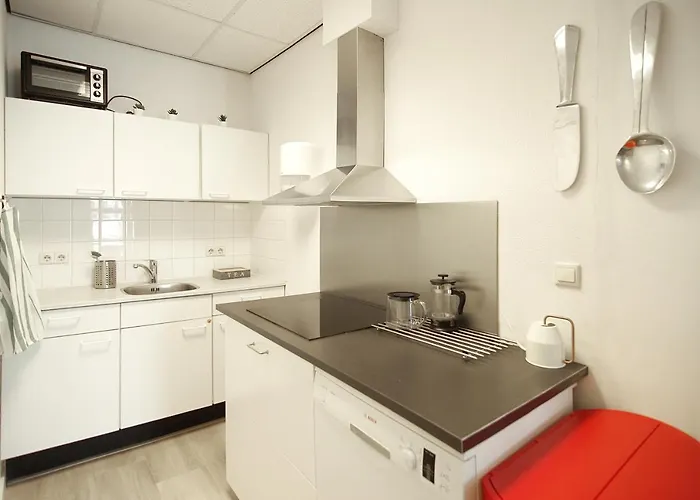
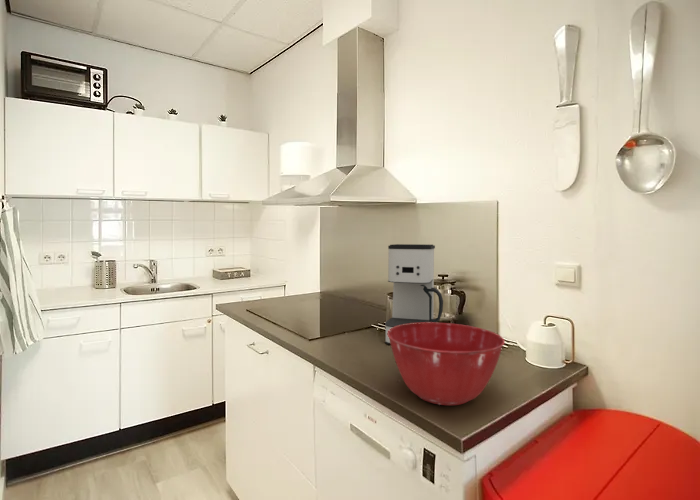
+ mixing bowl [387,322,506,406]
+ coffee maker [384,243,444,345]
